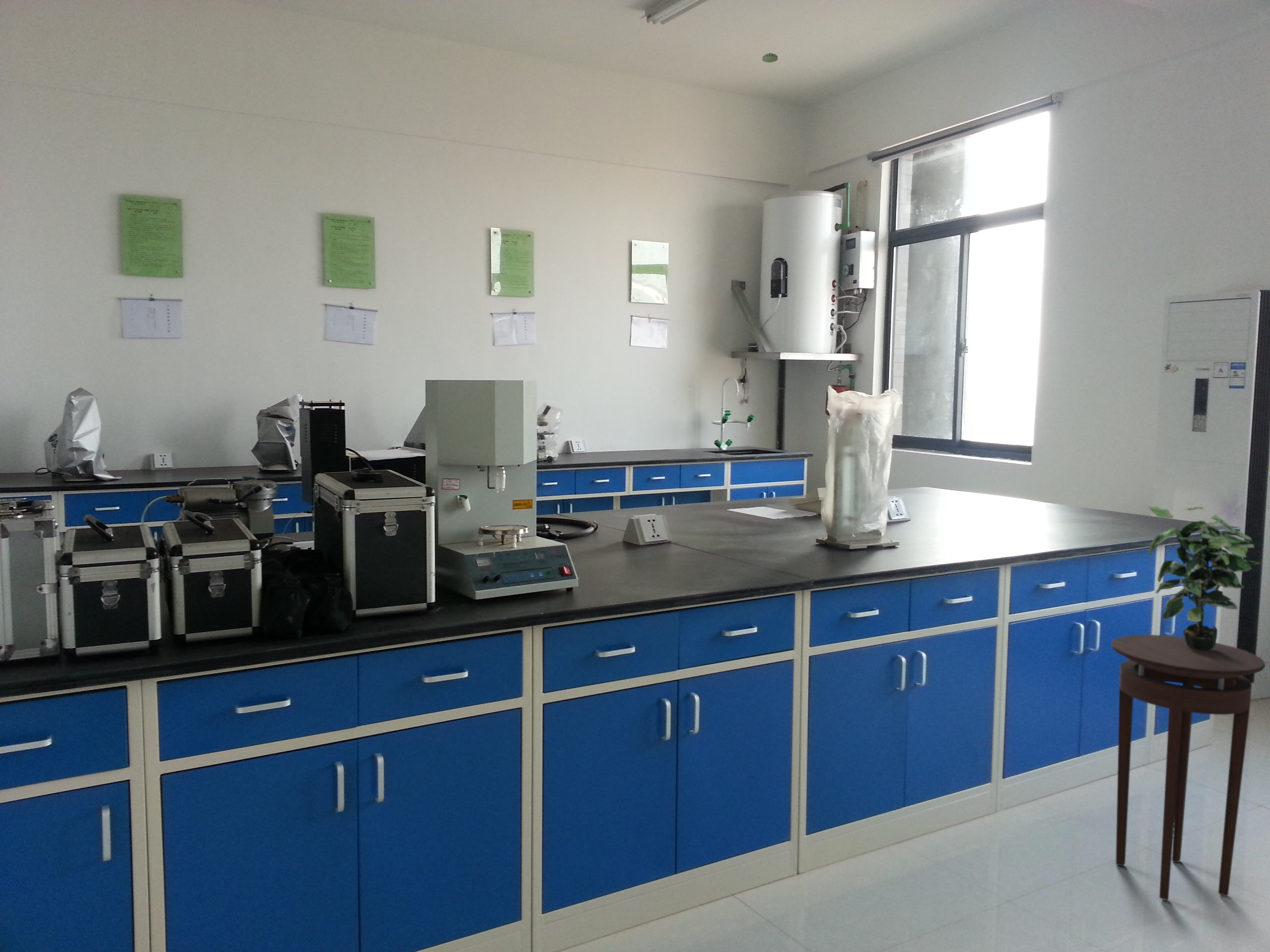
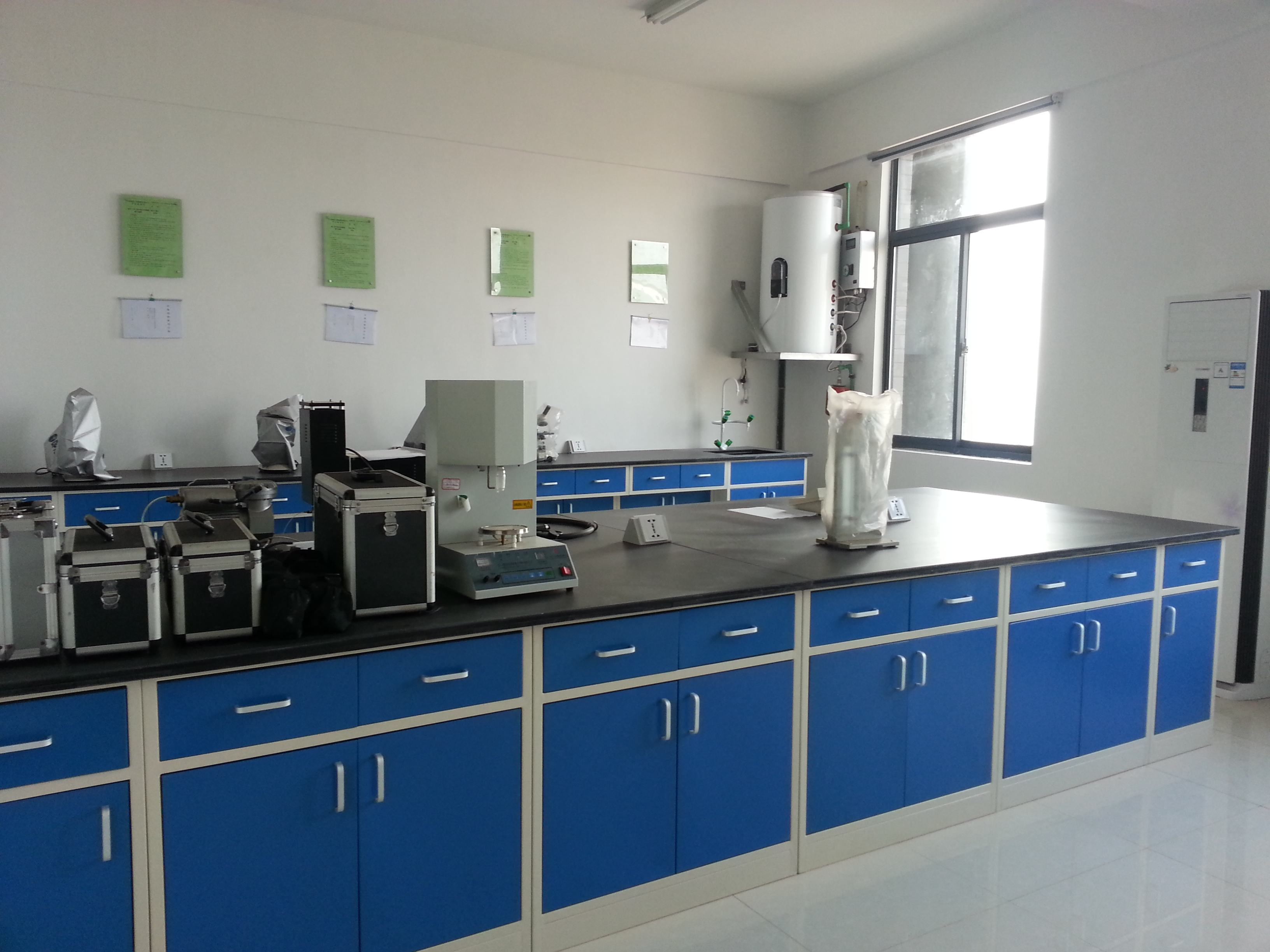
- potted plant [1147,506,1261,650]
- stool [1111,634,1266,901]
- smoke detector [762,53,778,63]
